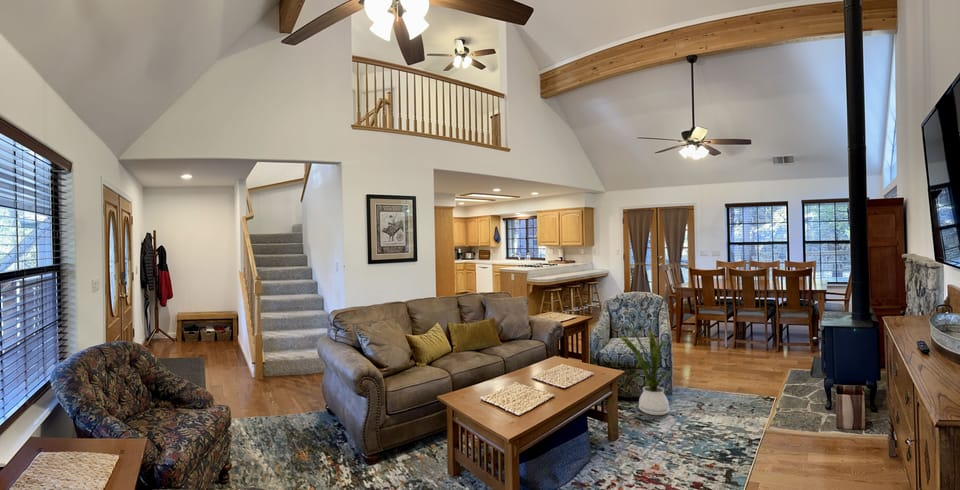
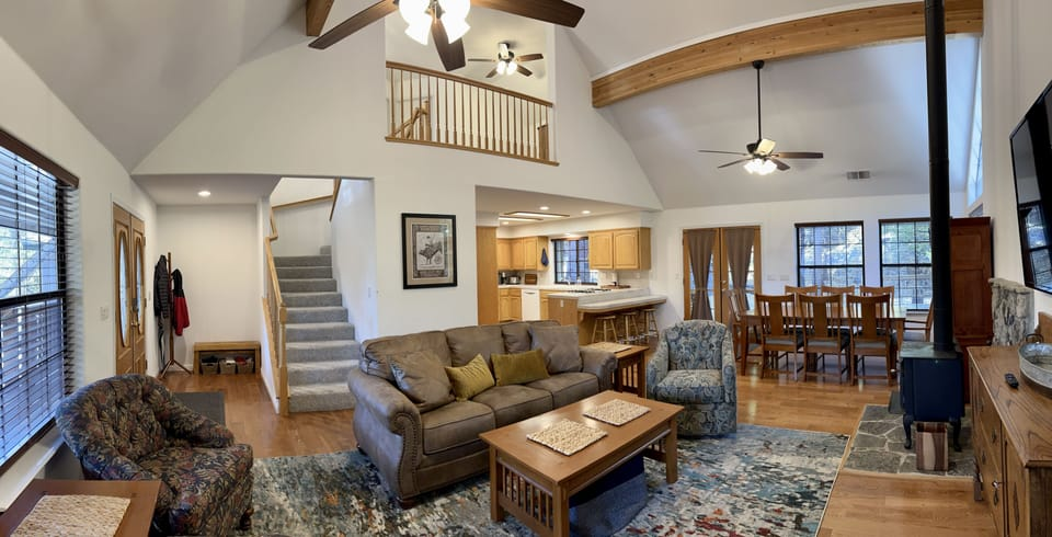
- house plant [618,324,676,416]
